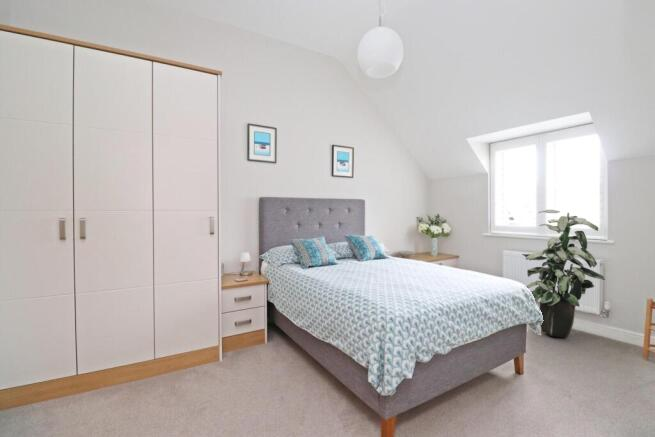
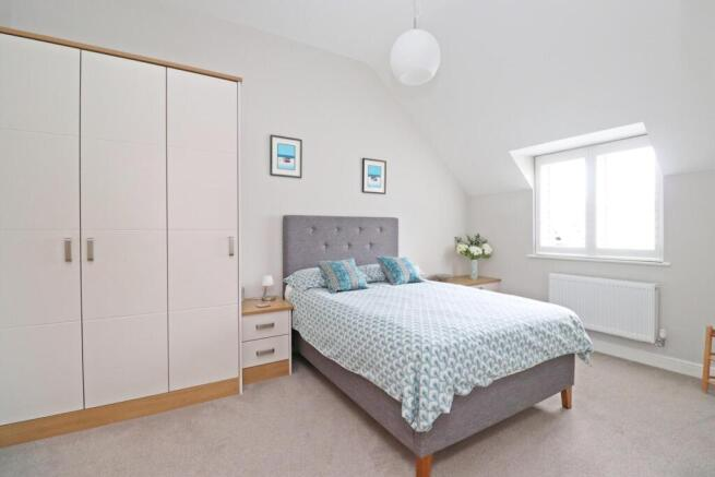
- indoor plant [521,209,606,339]
